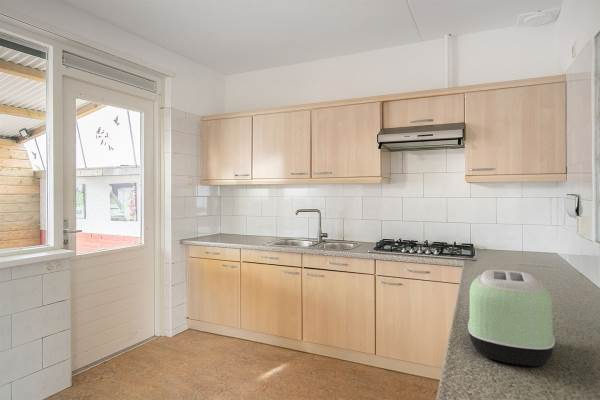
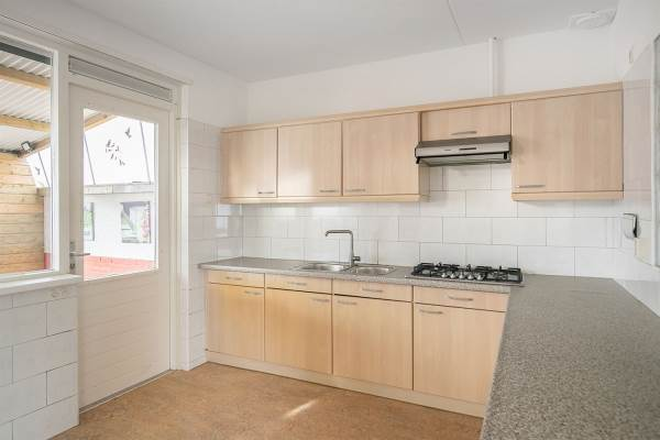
- toaster [467,269,556,368]
